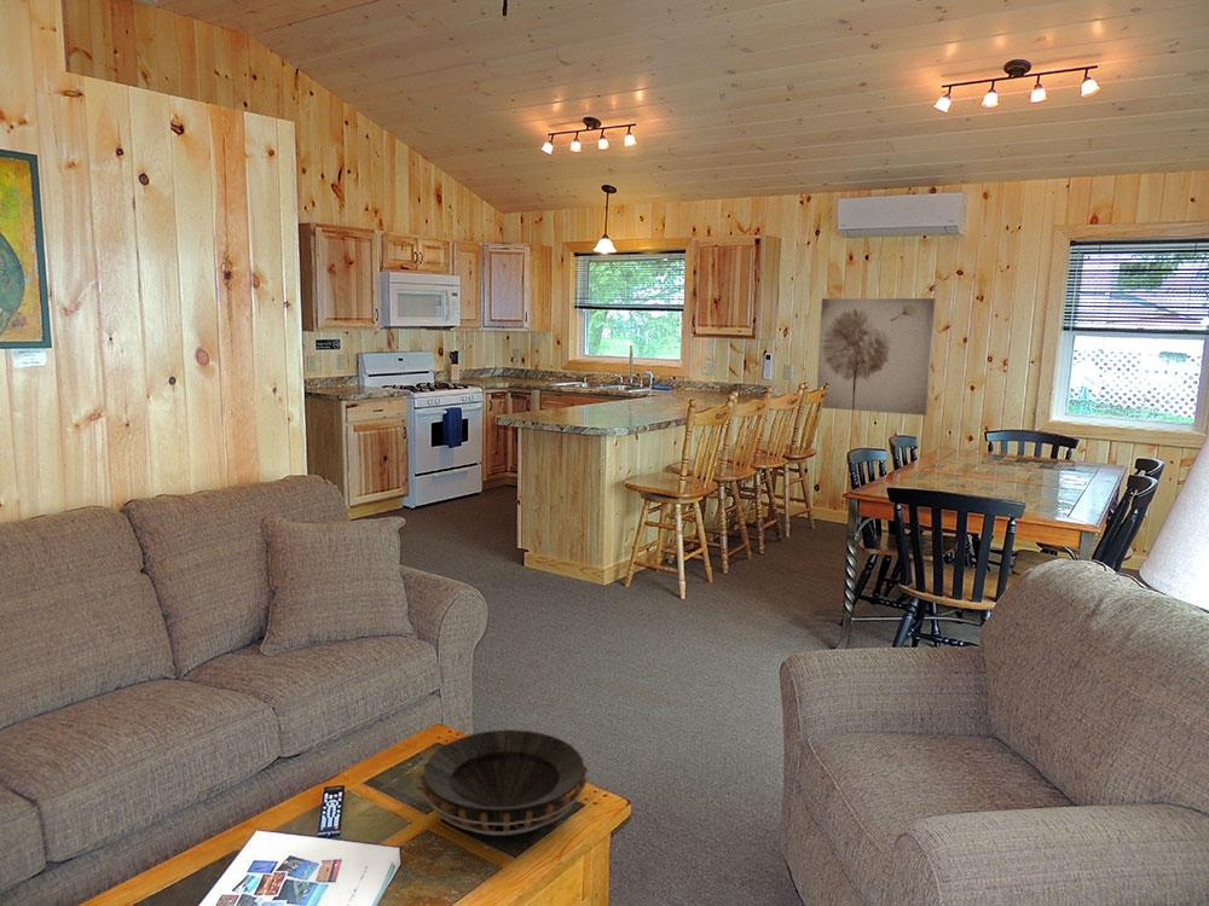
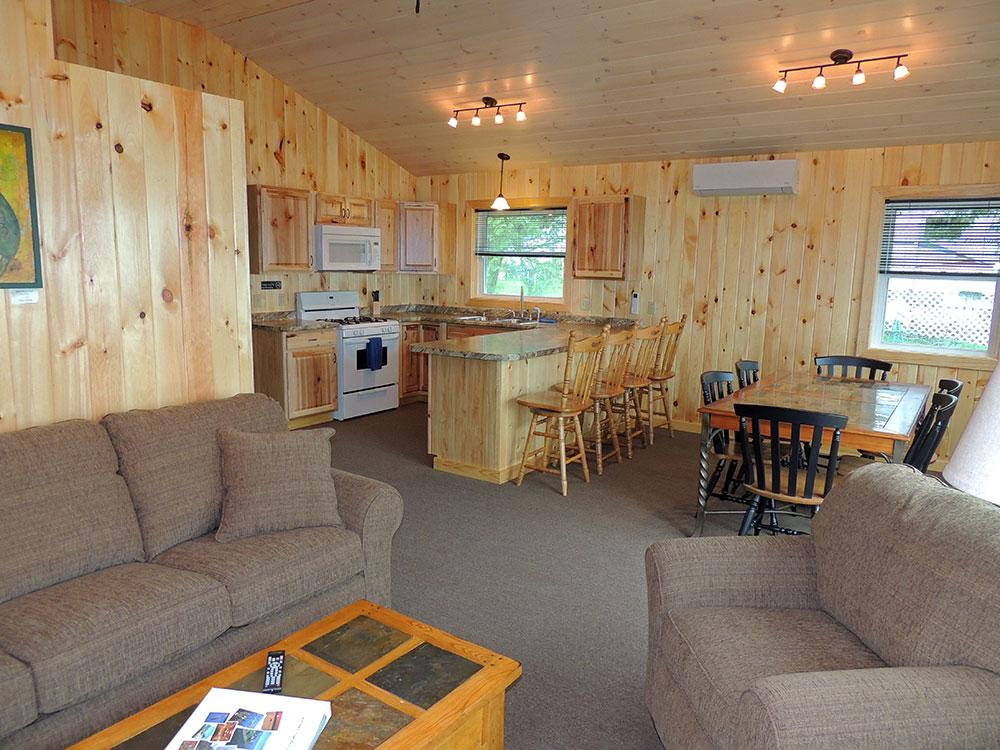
- decorative bowl [415,728,589,836]
- wall art [816,297,937,417]
